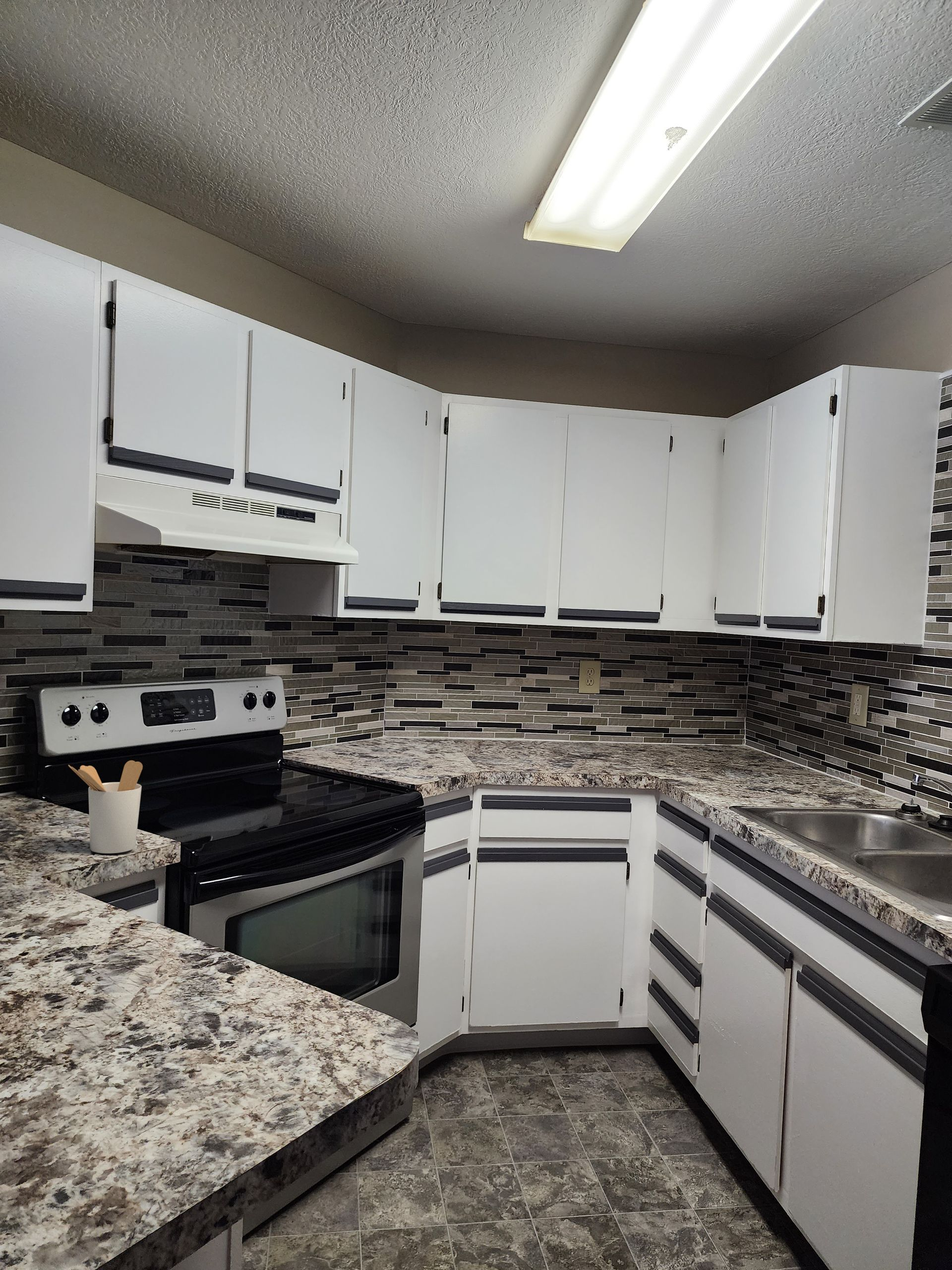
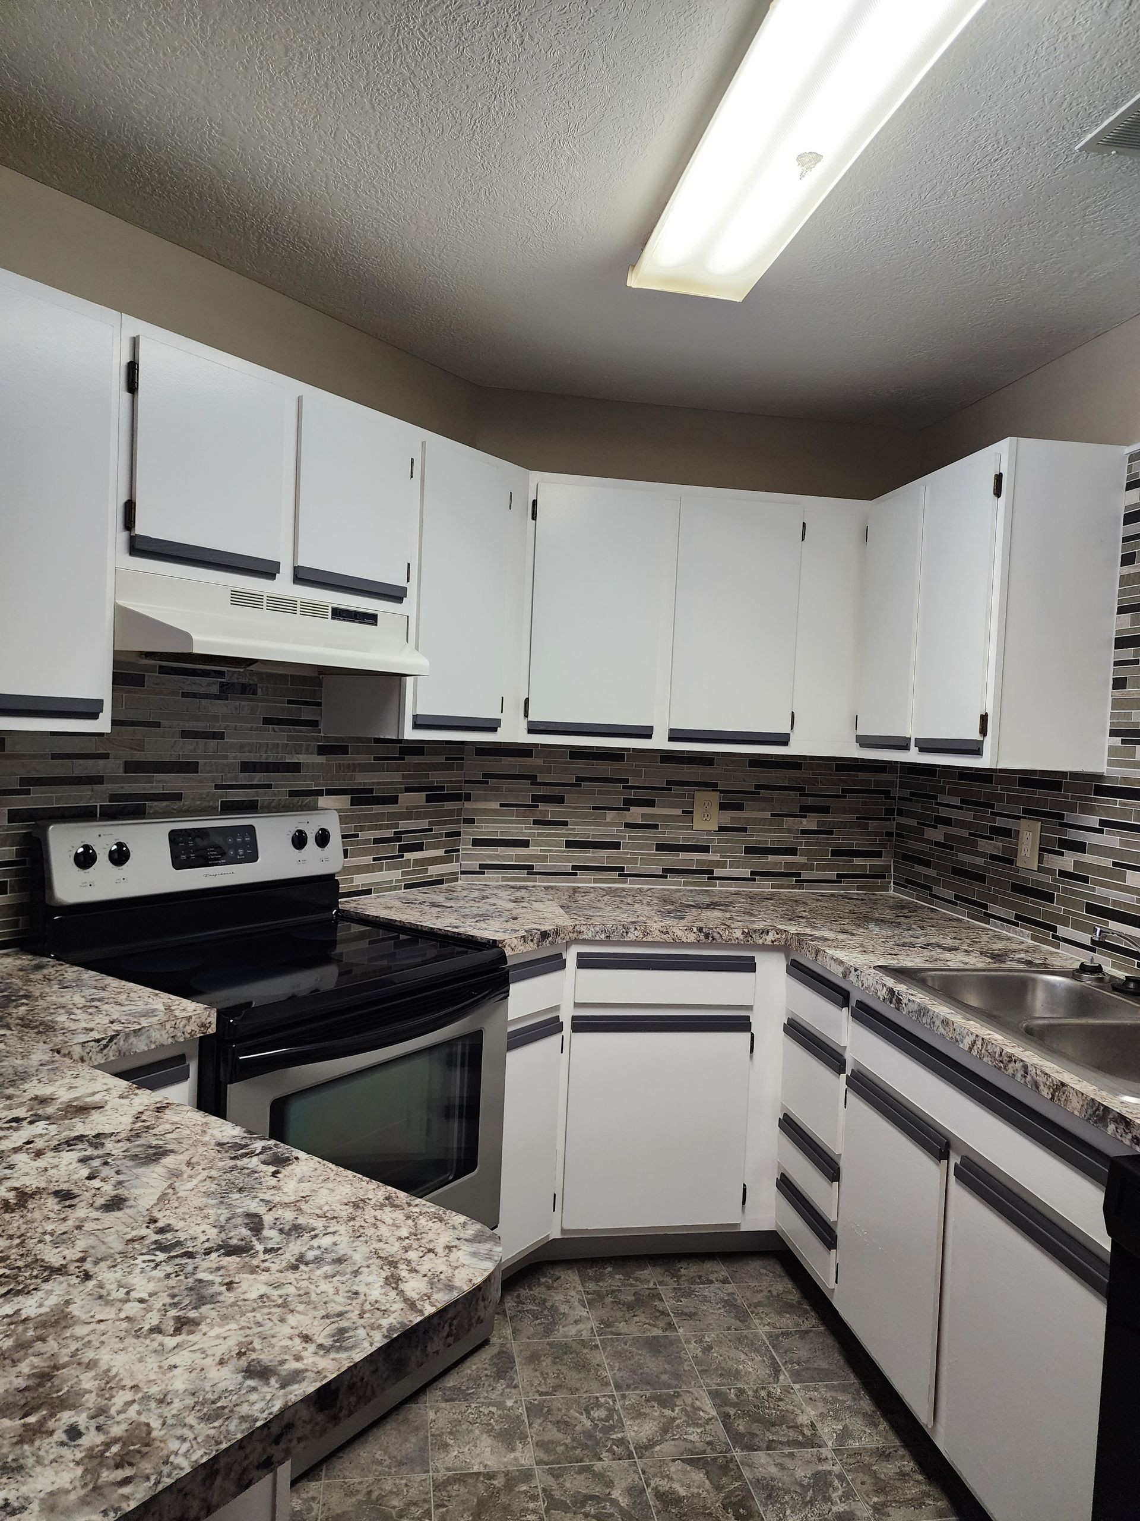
- utensil holder [68,760,143,854]
